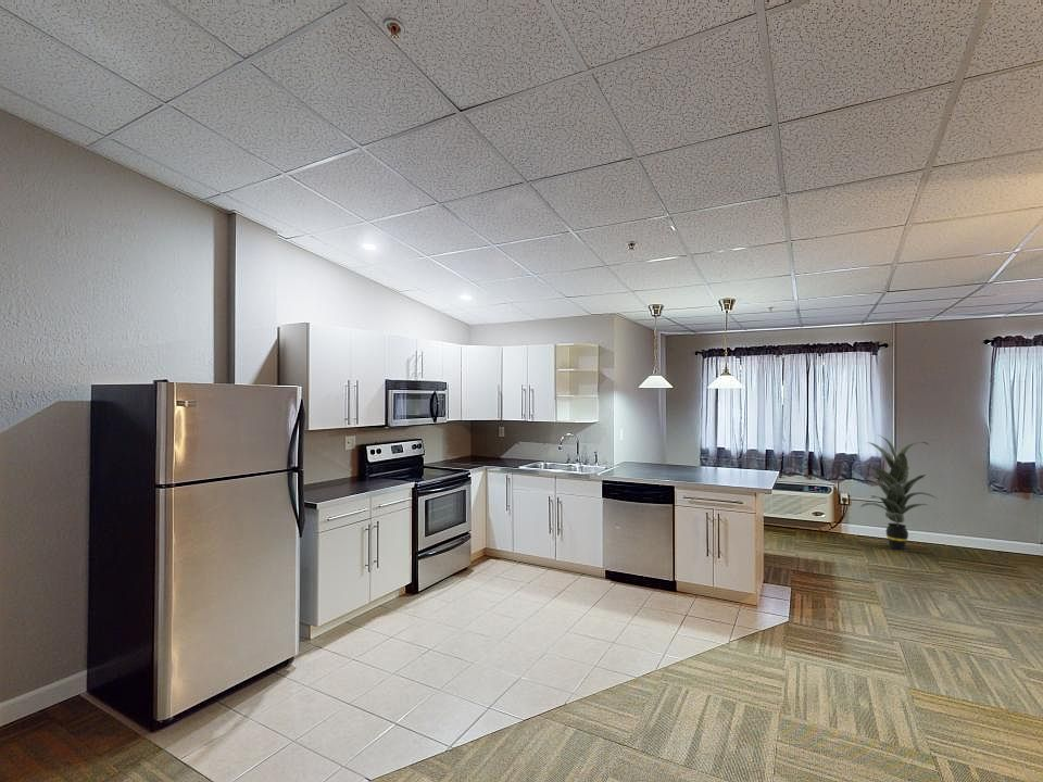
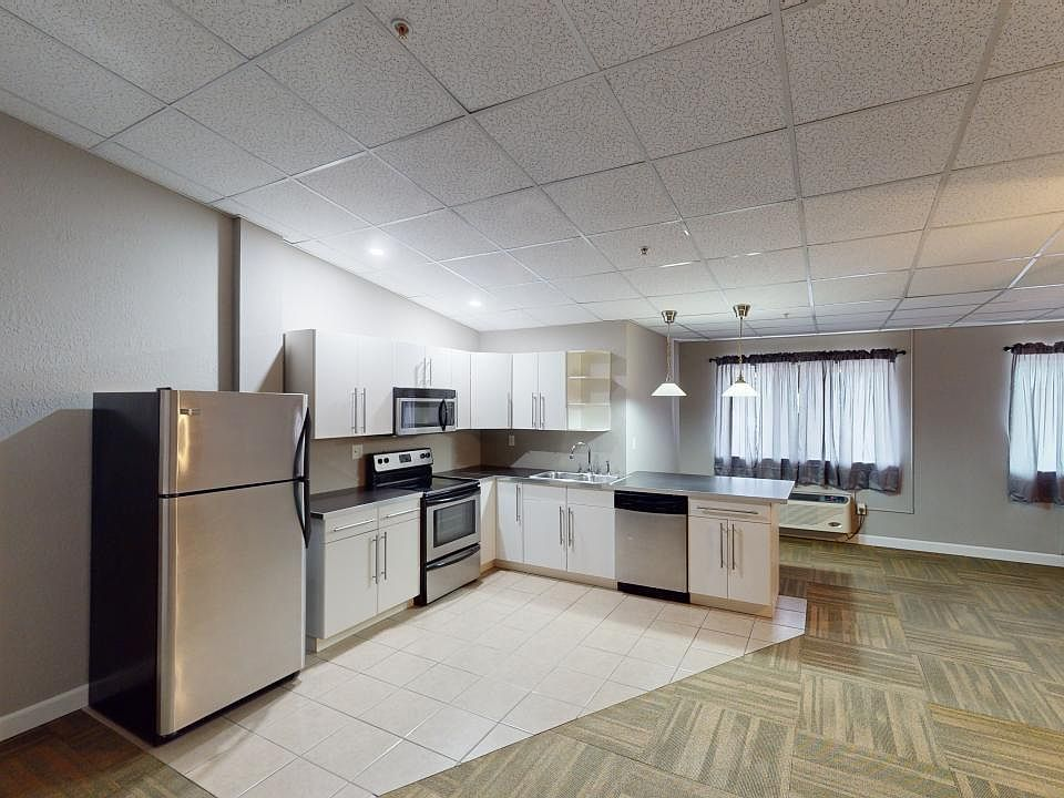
- indoor plant [857,433,938,551]
